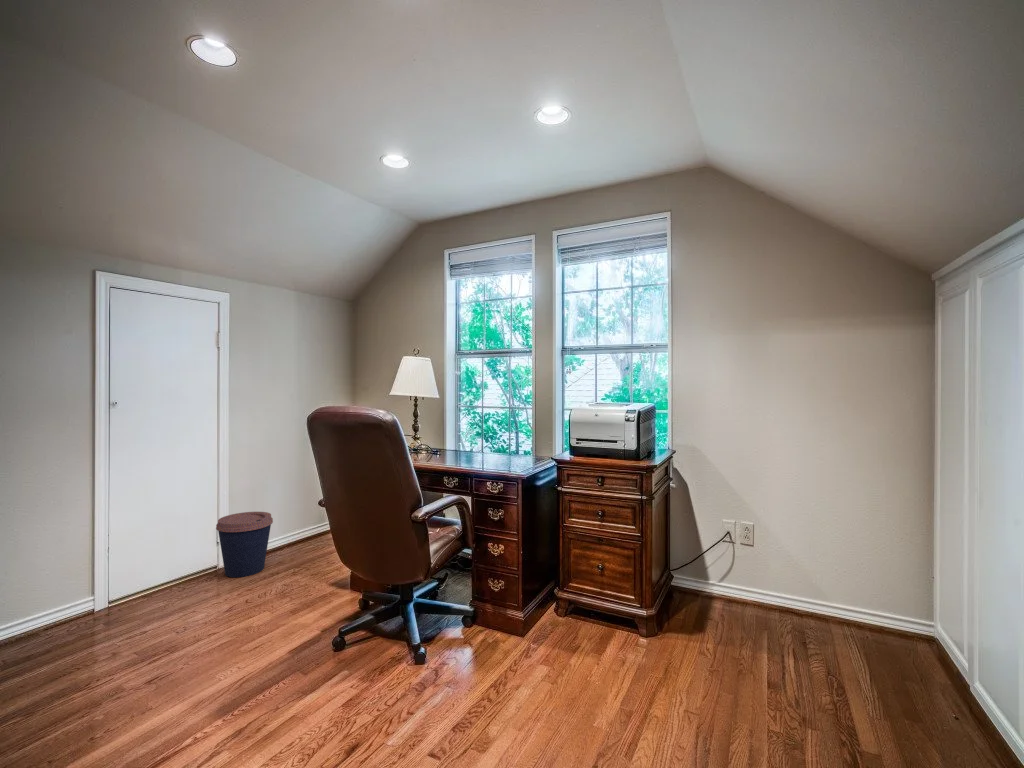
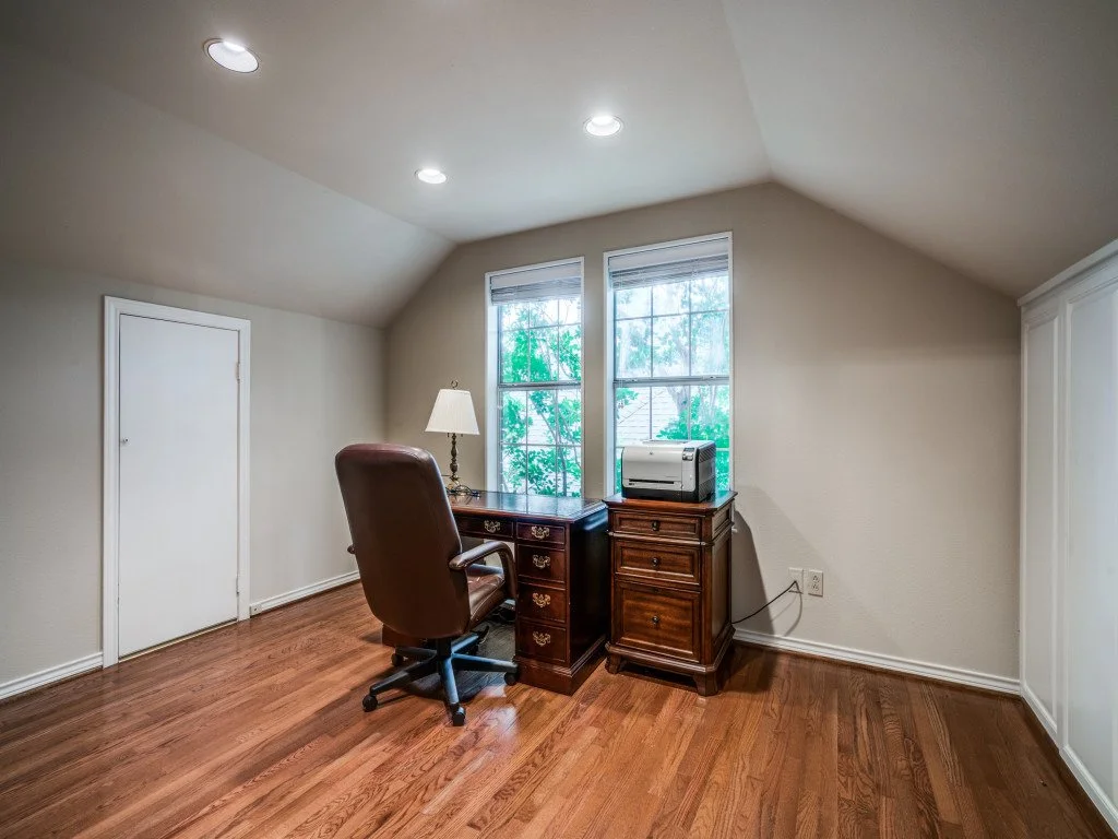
- coffee cup [215,511,274,578]
